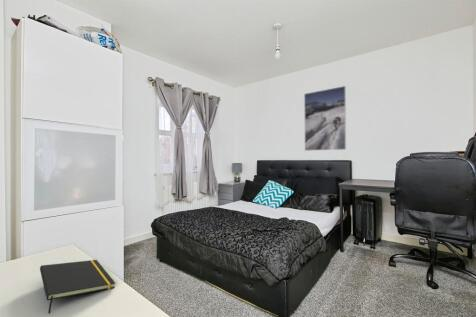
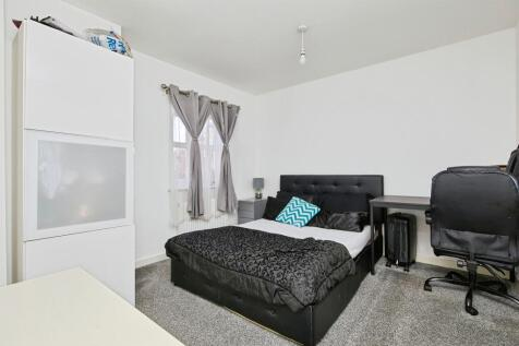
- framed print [303,85,347,152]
- notepad [39,259,116,315]
